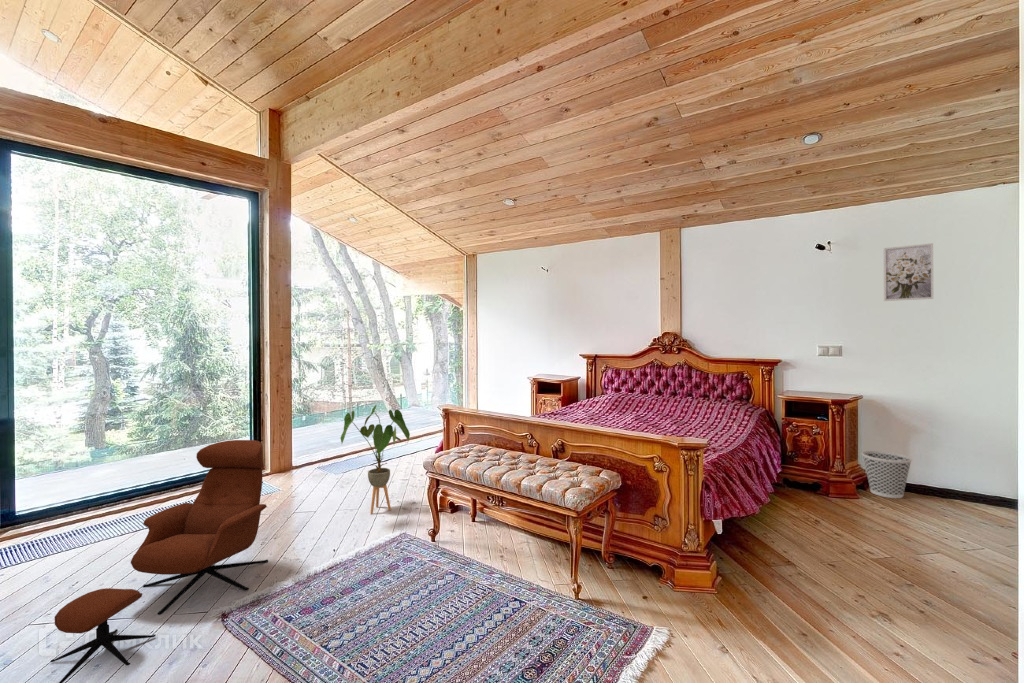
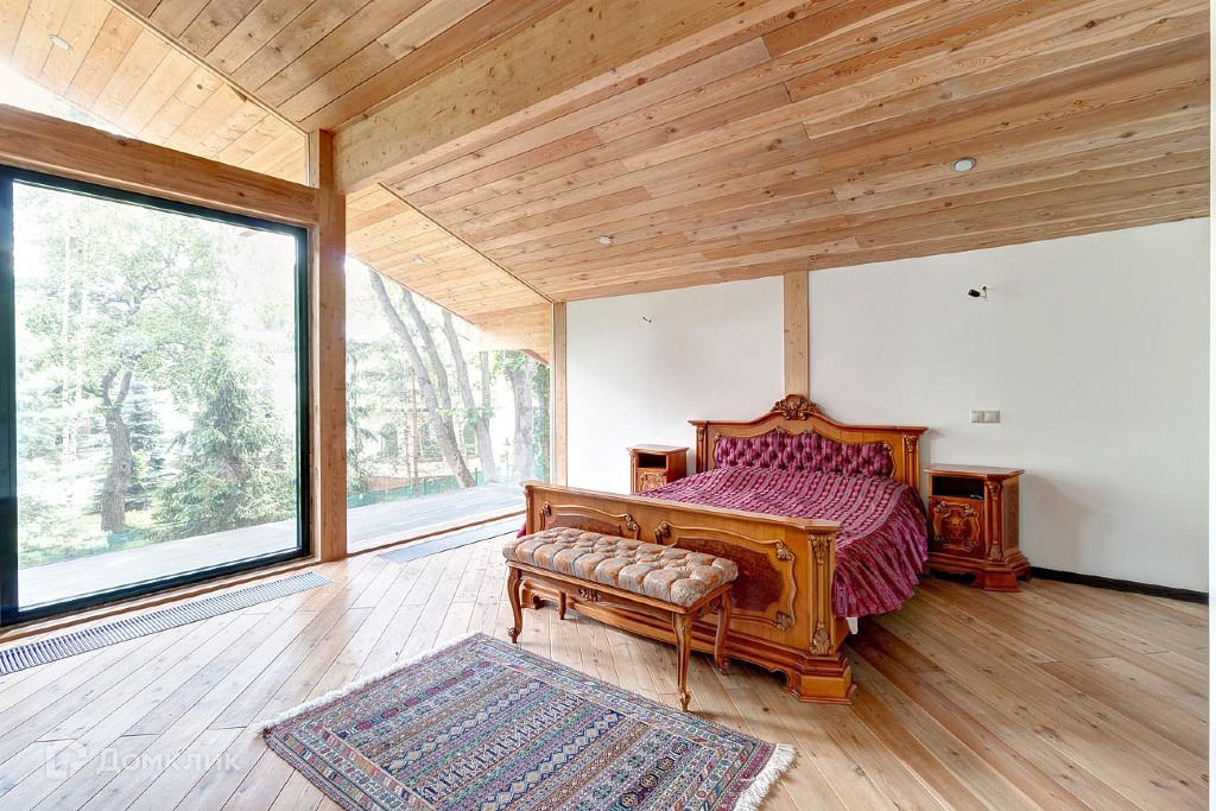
- armchair [50,439,269,683]
- house plant [340,404,411,515]
- wastebasket [861,450,913,499]
- wall art [883,242,934,302]
